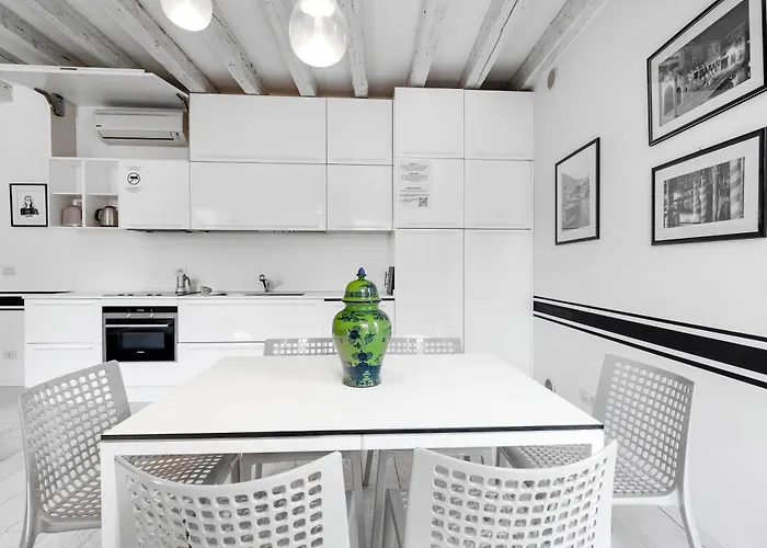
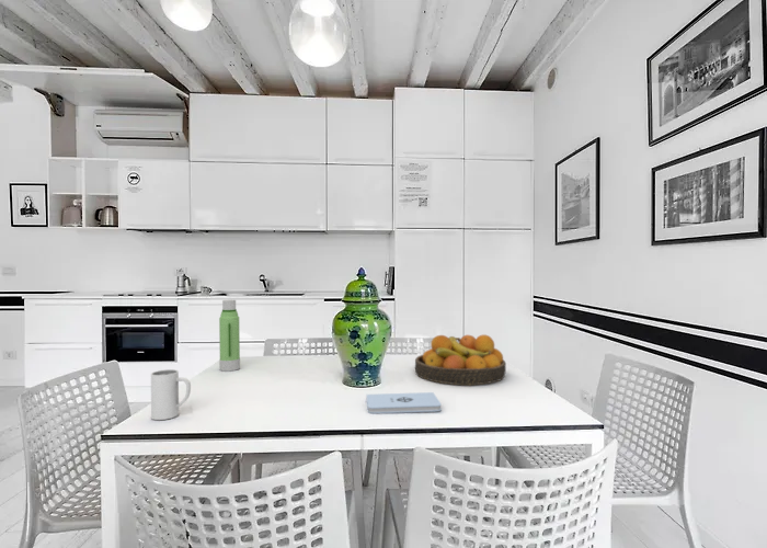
+ mug [150,368,192,421]
+ notepad [365,391,443,414]
+ fruit bowl [414,333,507,386]
+ water bottle [218,299,241,373]
